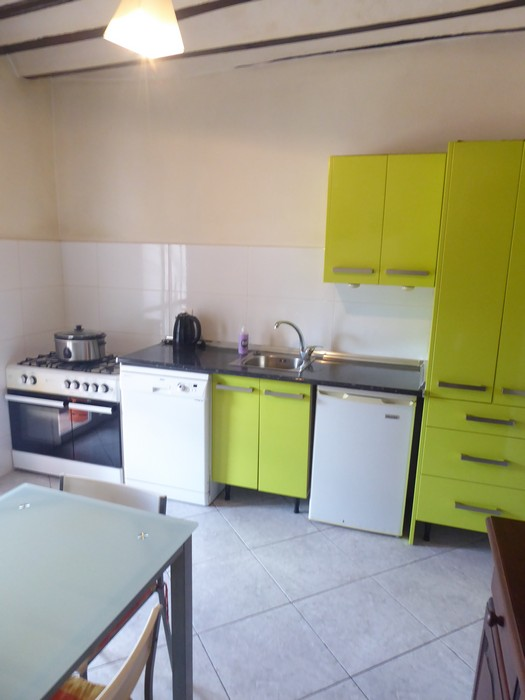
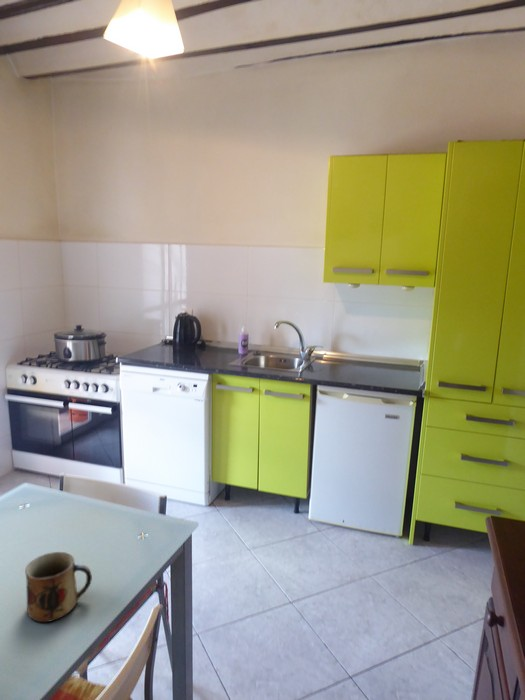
+ mug [24,551,93,623]
